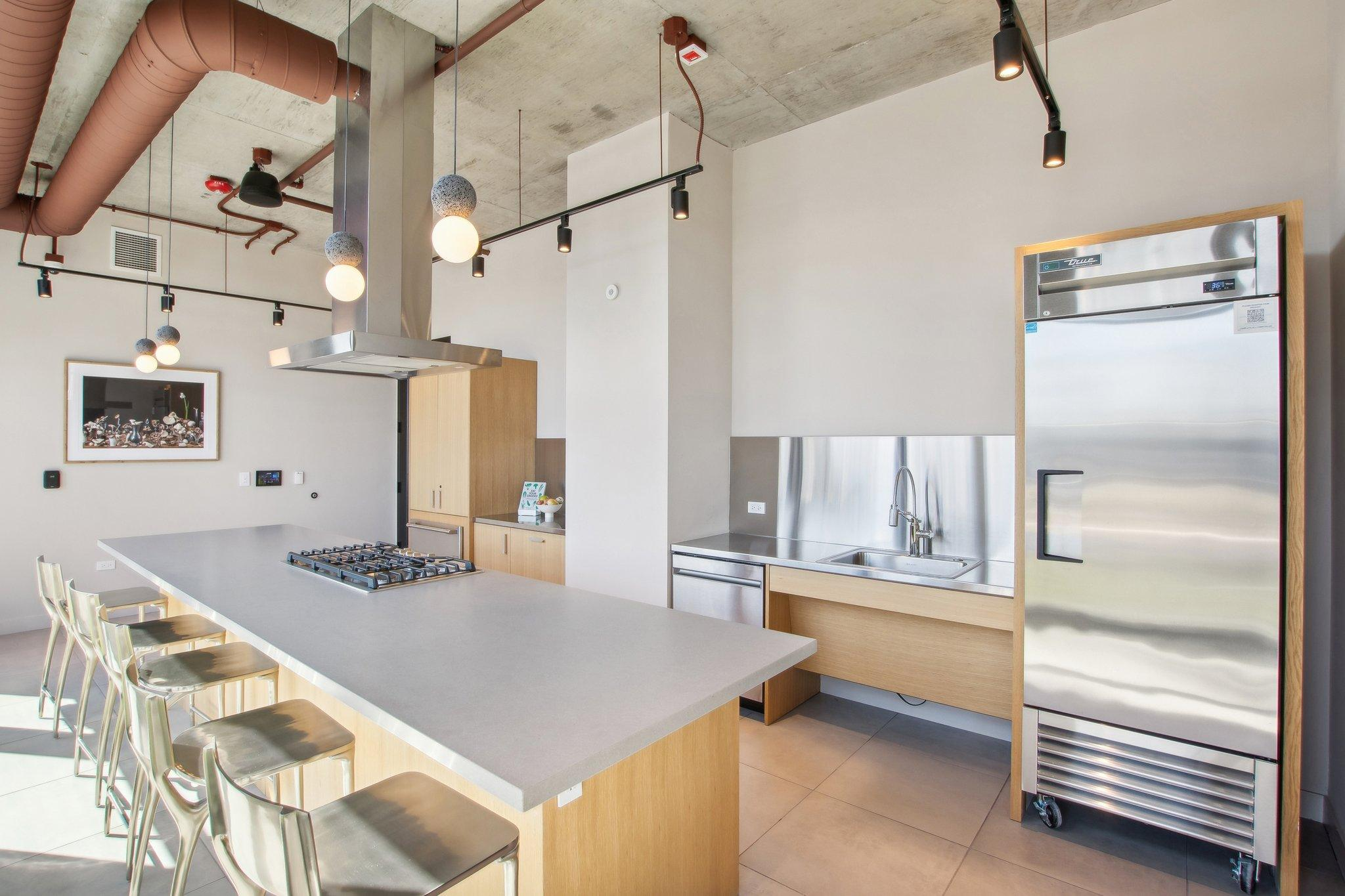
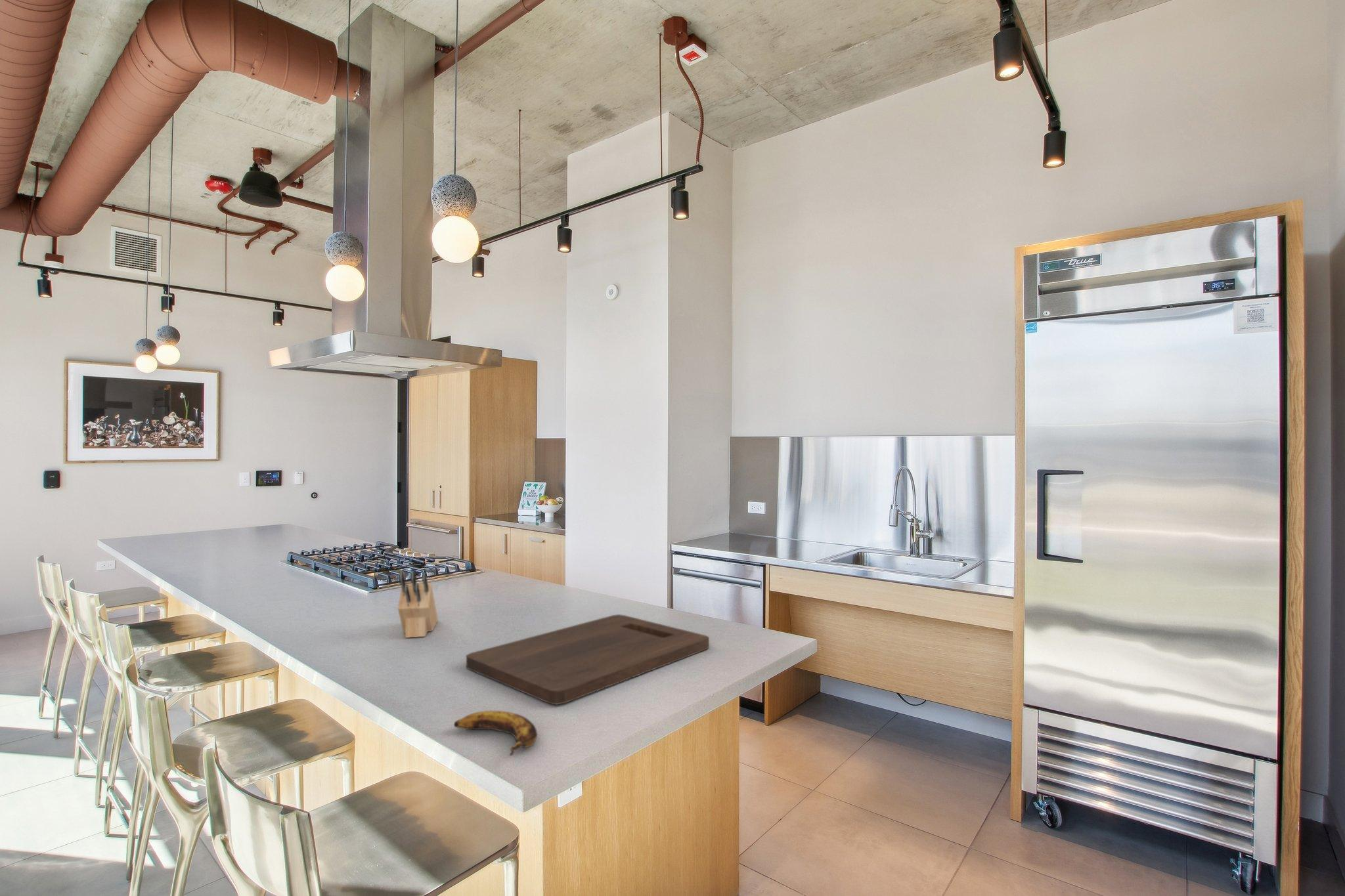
+ knife block [397,571,439,639]
+ cutting board [466,614,710,705]
+ banana [453,710,538,757]
